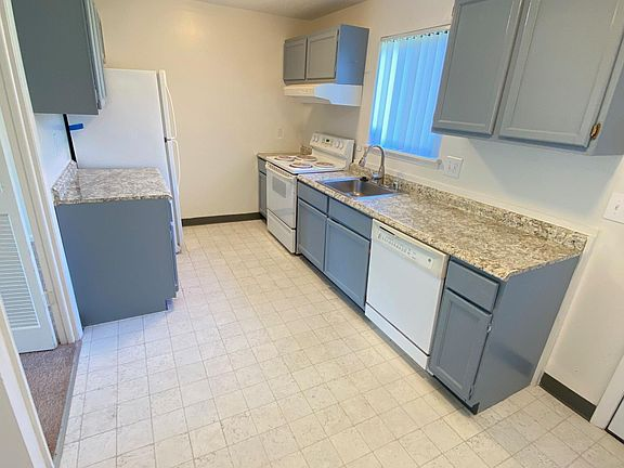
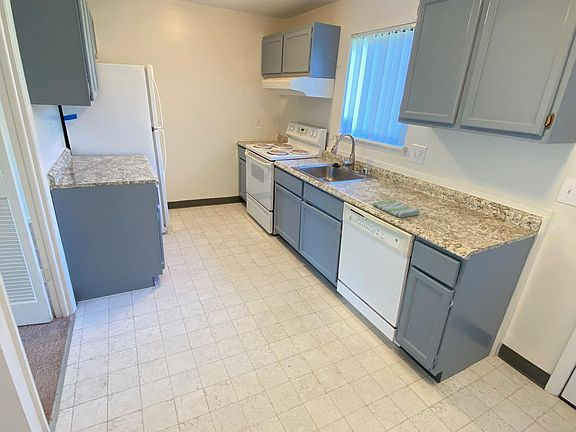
+ dish towel [372,199,421,218]
